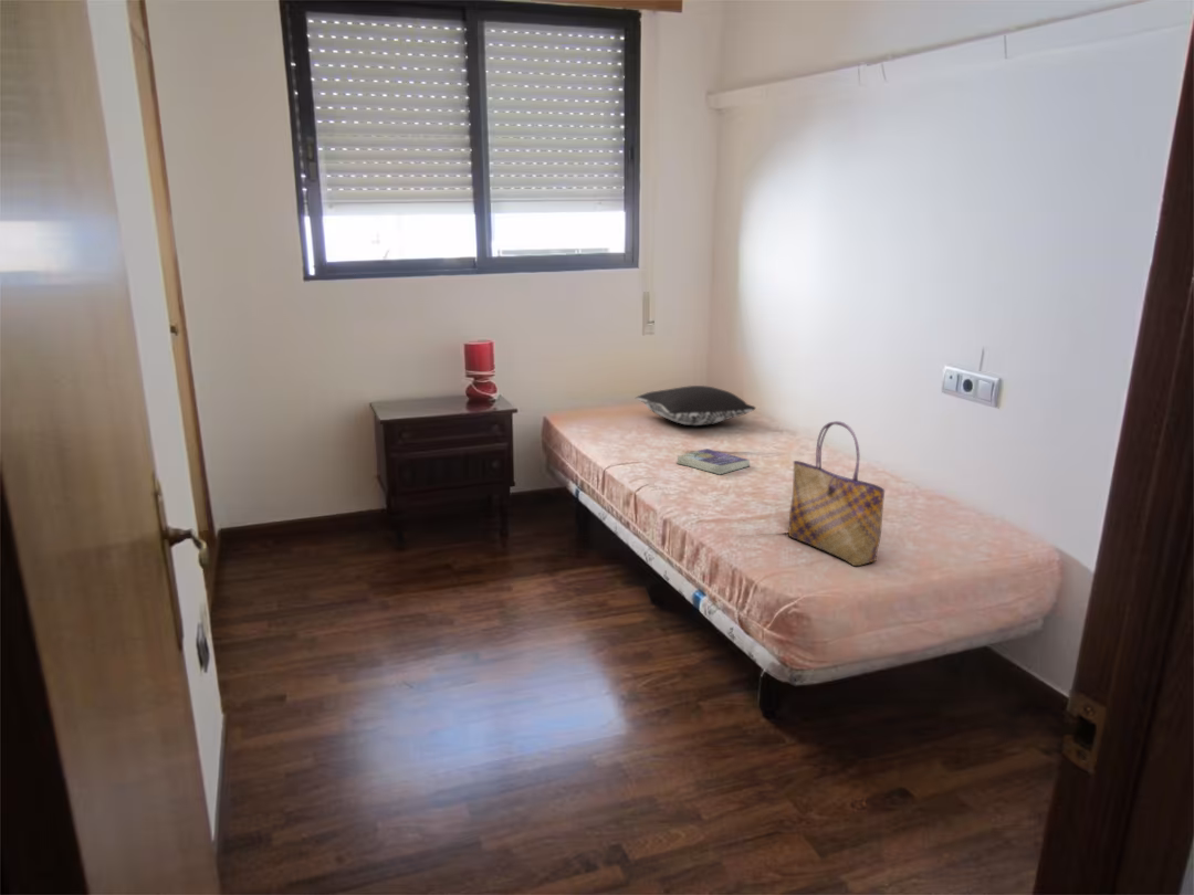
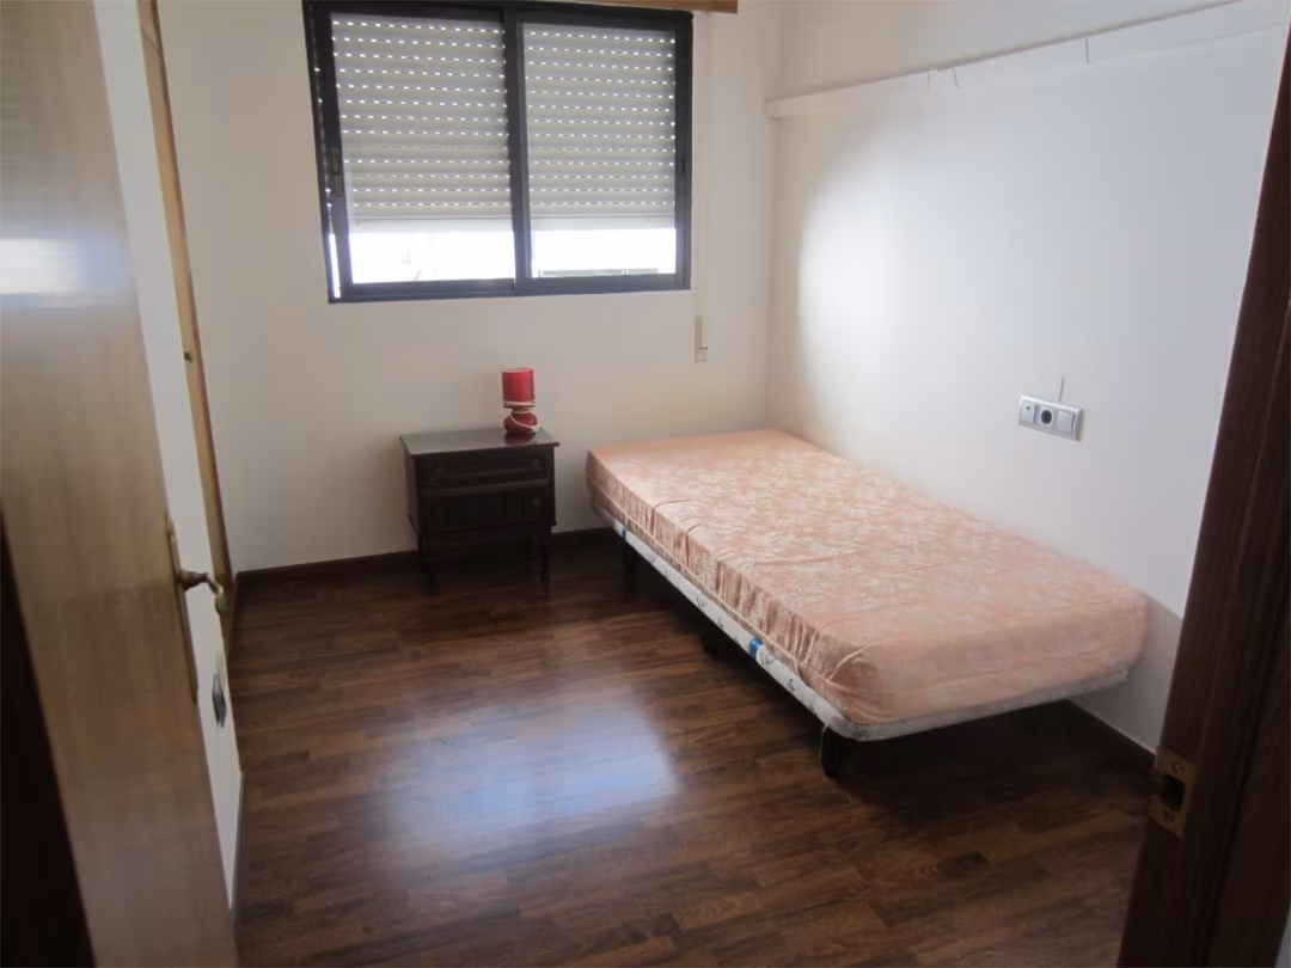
- book [675,448,751,475]
- tote bag [787,420,886,567]
- pillow [635,385,757,427]
